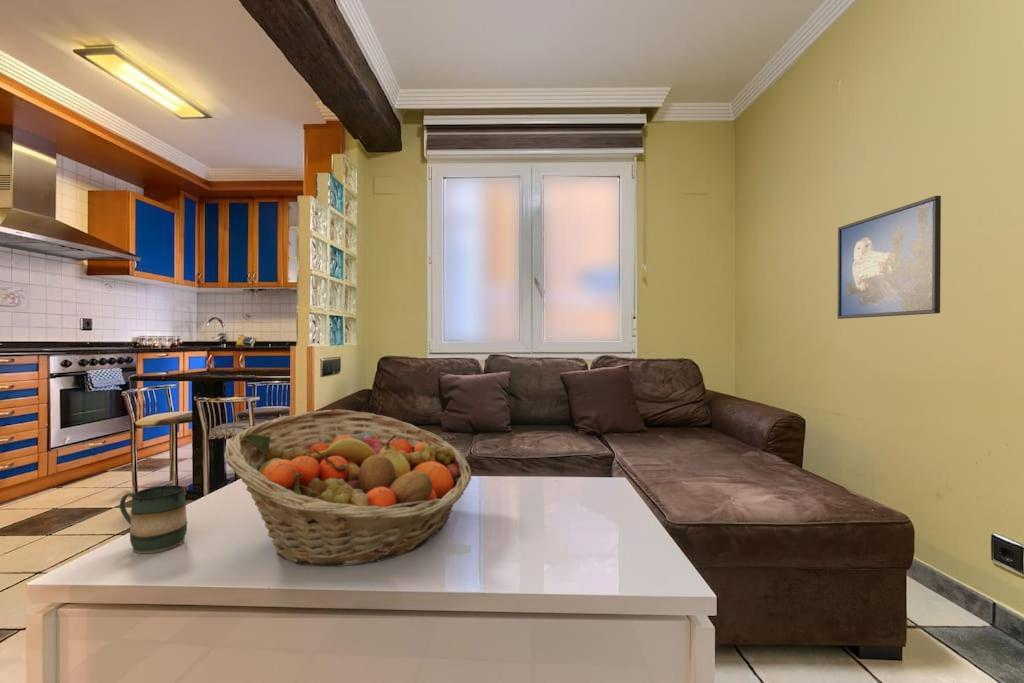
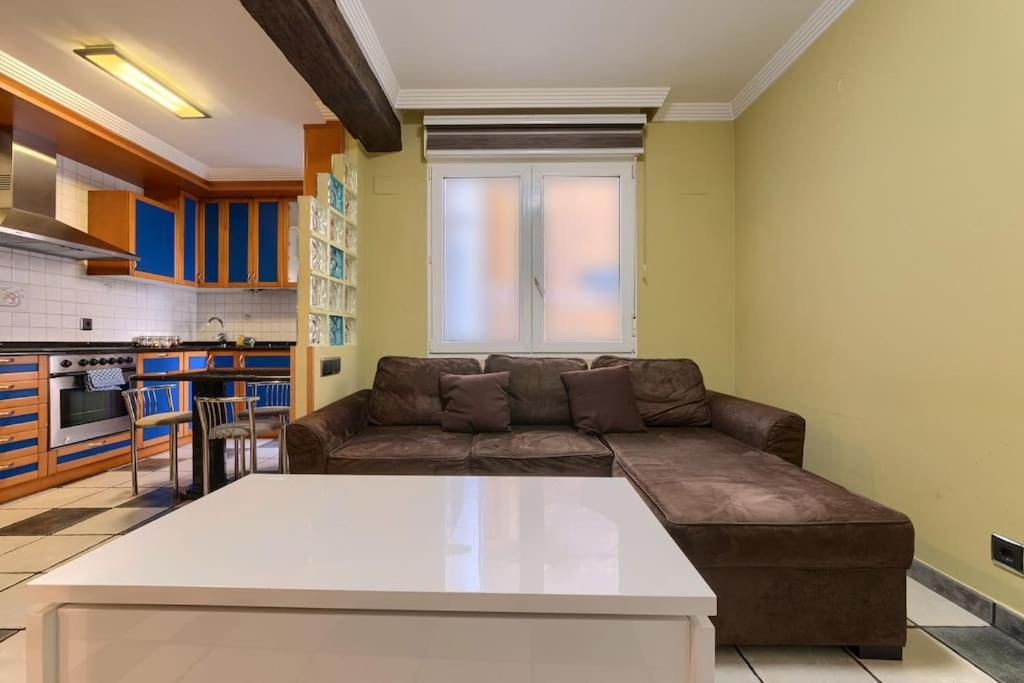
- mug [119,484,189,555]
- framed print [837,195,942,320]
- fruit basket [223,409,472,567]
